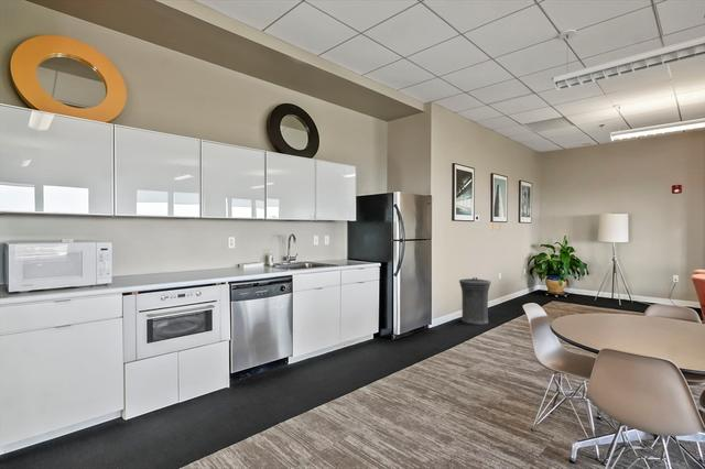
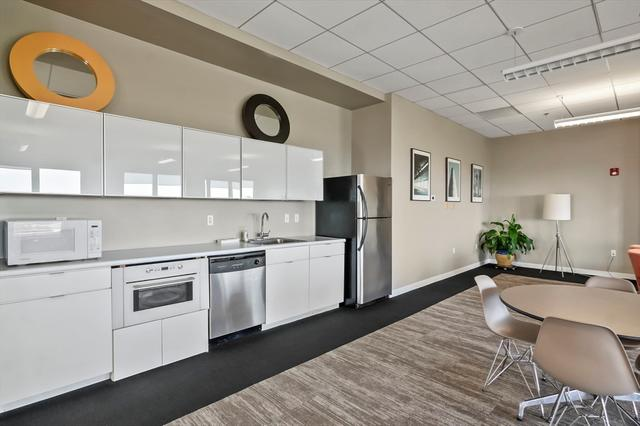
- trash can [458,276,492,326]
